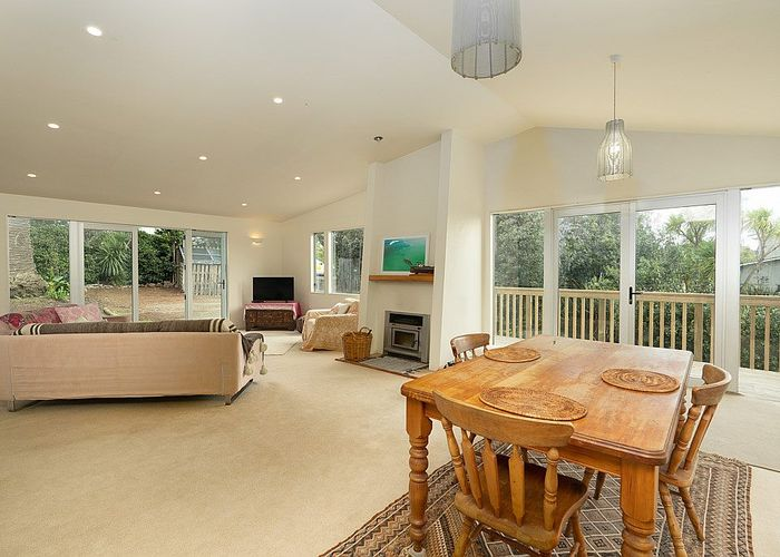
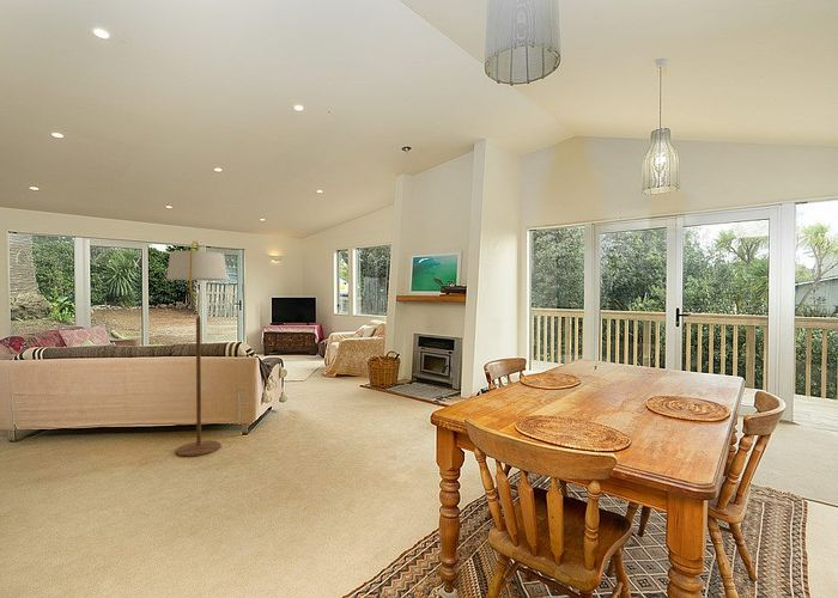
+ floor lamp [165,240,229,458]
